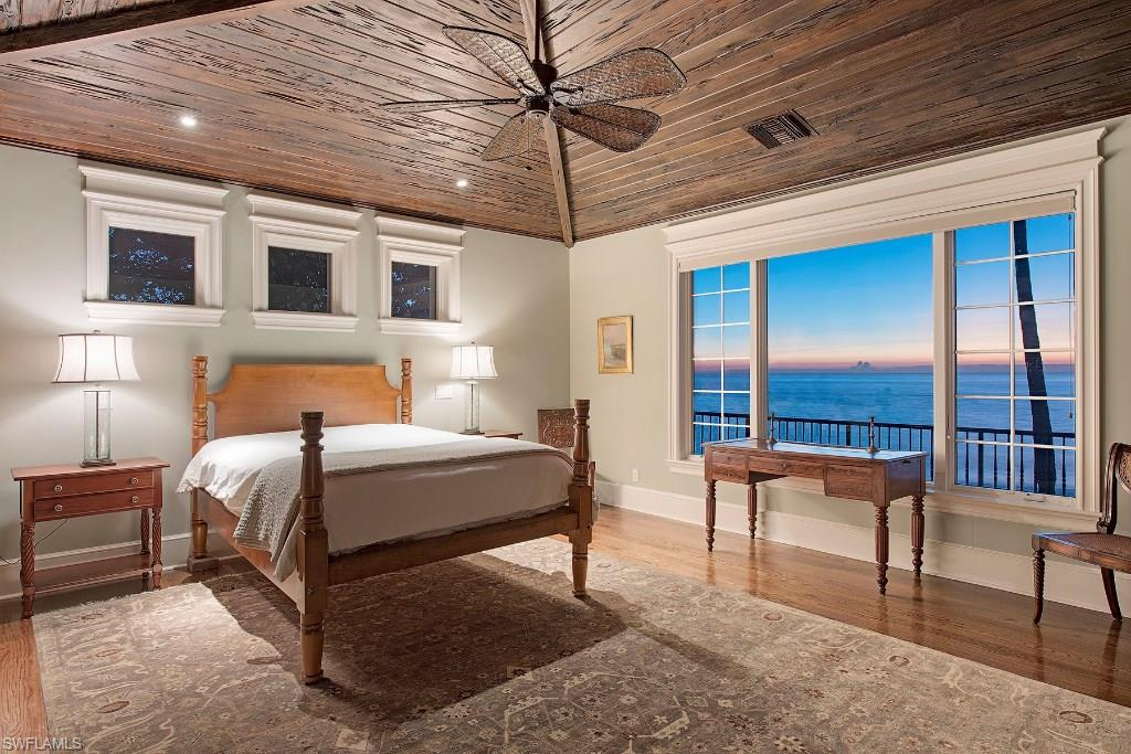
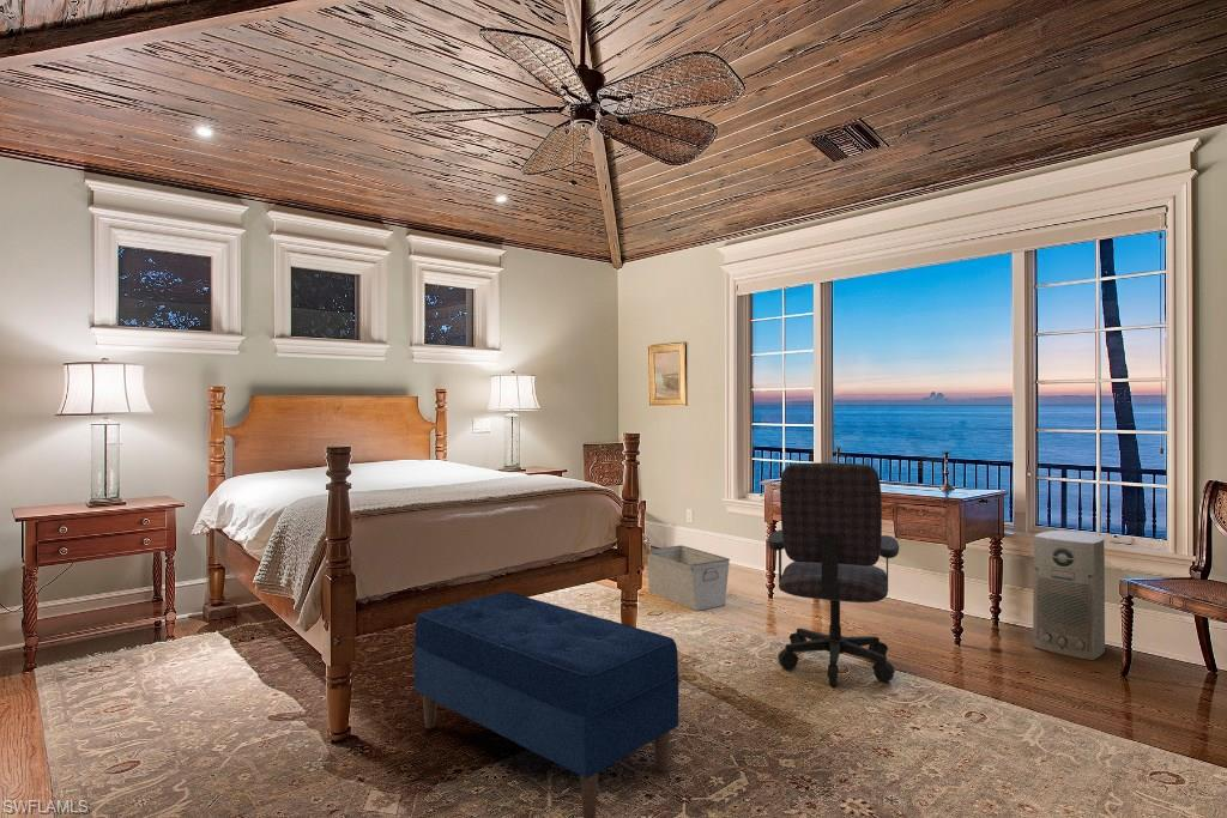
+ bench [413,590,681,818]
+ storage bin [646,544,731,612]
+ air purifier [1032,529,1106,661]
+ office chair [767,462,900,687]
